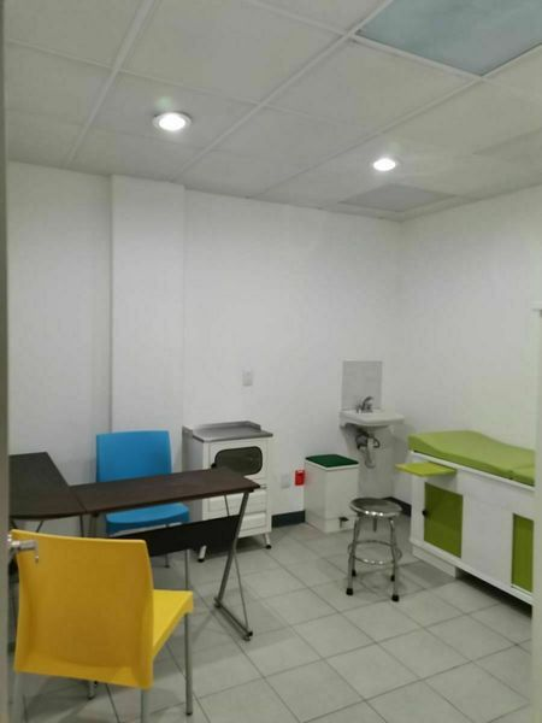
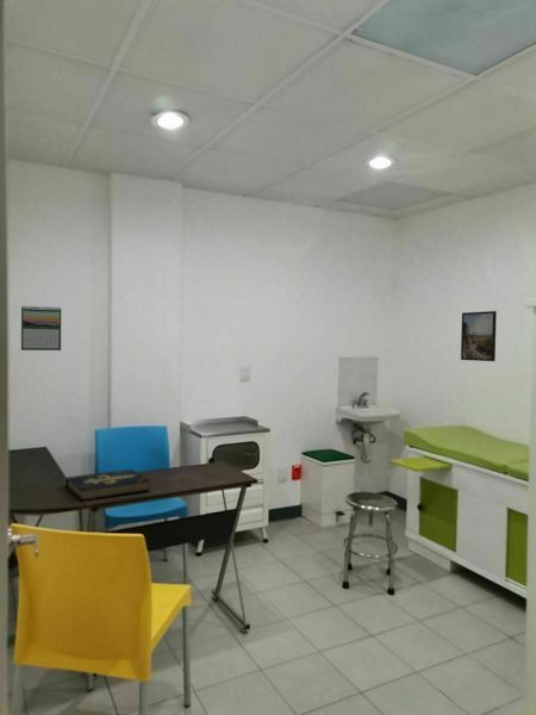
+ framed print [460,310,498,362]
+ calendar [20,305,62,352]
+ book [64,468,151,502]
